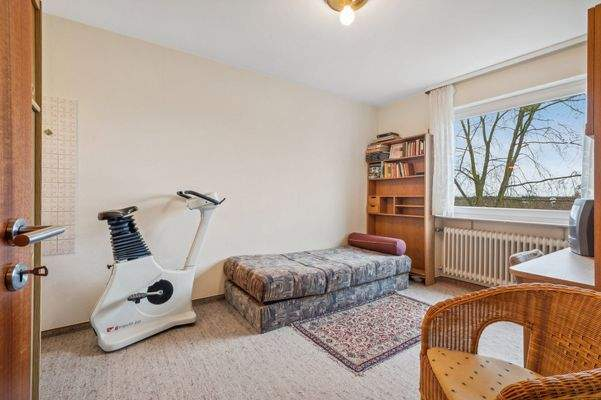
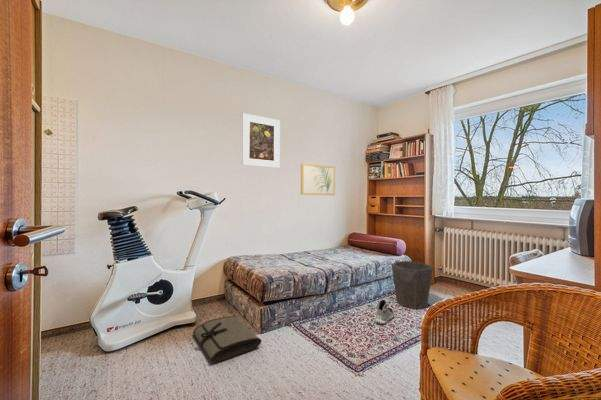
+ wall art [300,163,336,196]
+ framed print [241,112,281,169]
+ waste bin [390,260,434,310]
+ tool roll [192,315,262,363]
+ sneaker [374,299,395,325]
